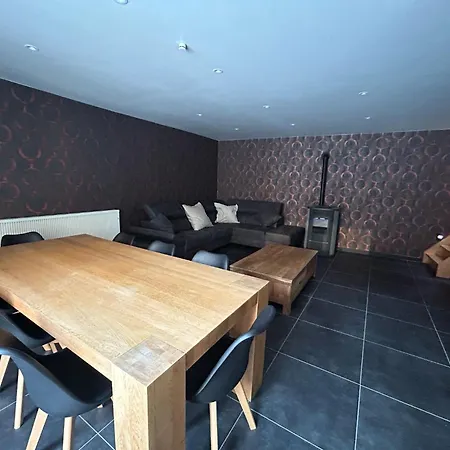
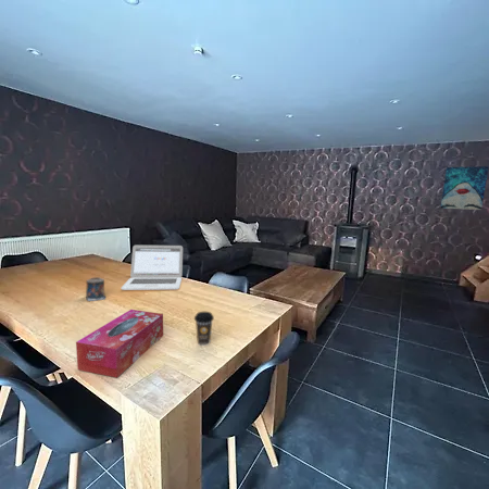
+ coffee cup [193,311,215,347]
+ tissue box [75,309,164,378]
+ wall art [439,165,489,211]
+ candle [85,276,106,302]
+ laptop [121,244,184,291]
